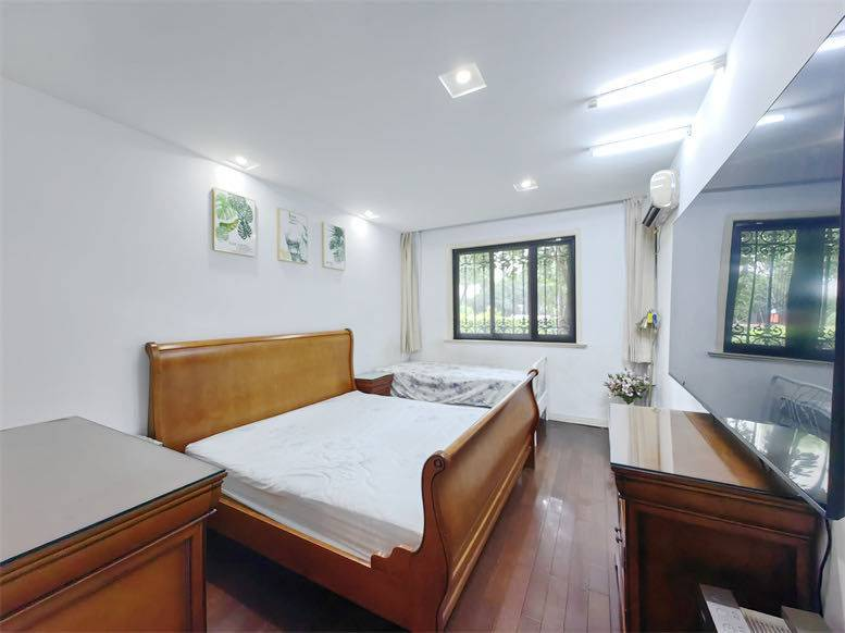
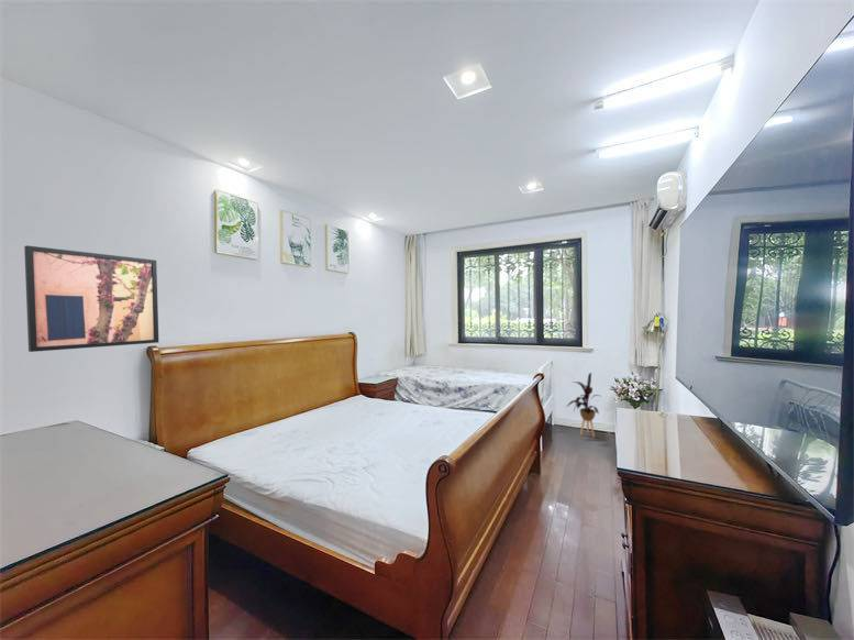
+ wall art [23,244,159,353]
+ house plant [565,372,603,439]
